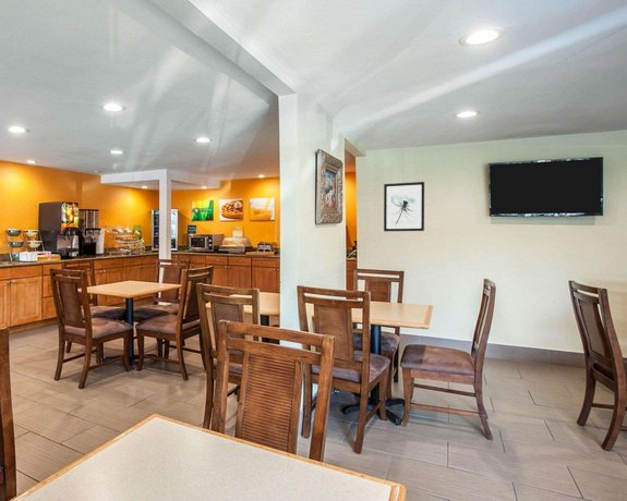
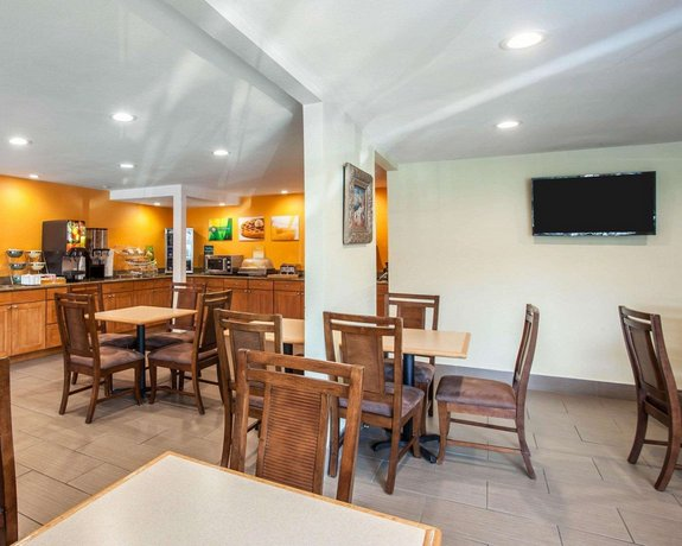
- wall art [383,181,425,232]
